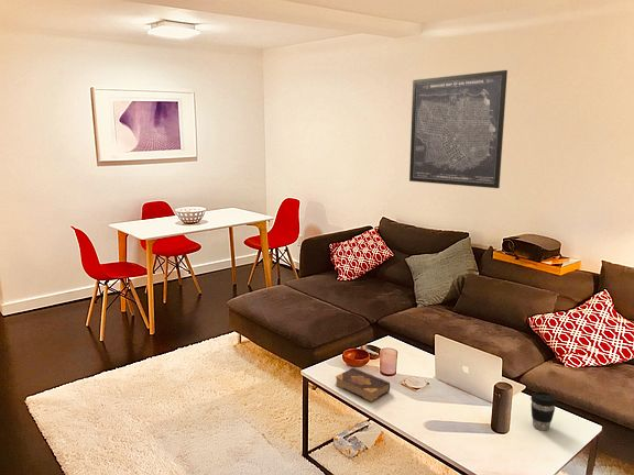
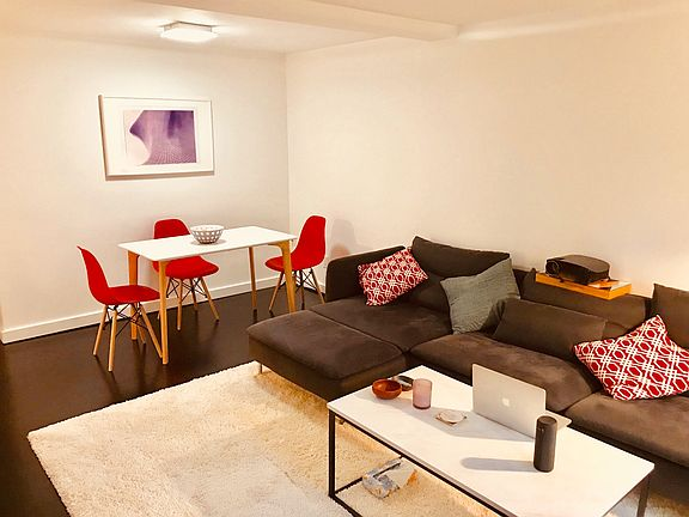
- book [335,367,391,402]
- wall art [408,69,509,189]
- coffee cup [529,390,557,431]
